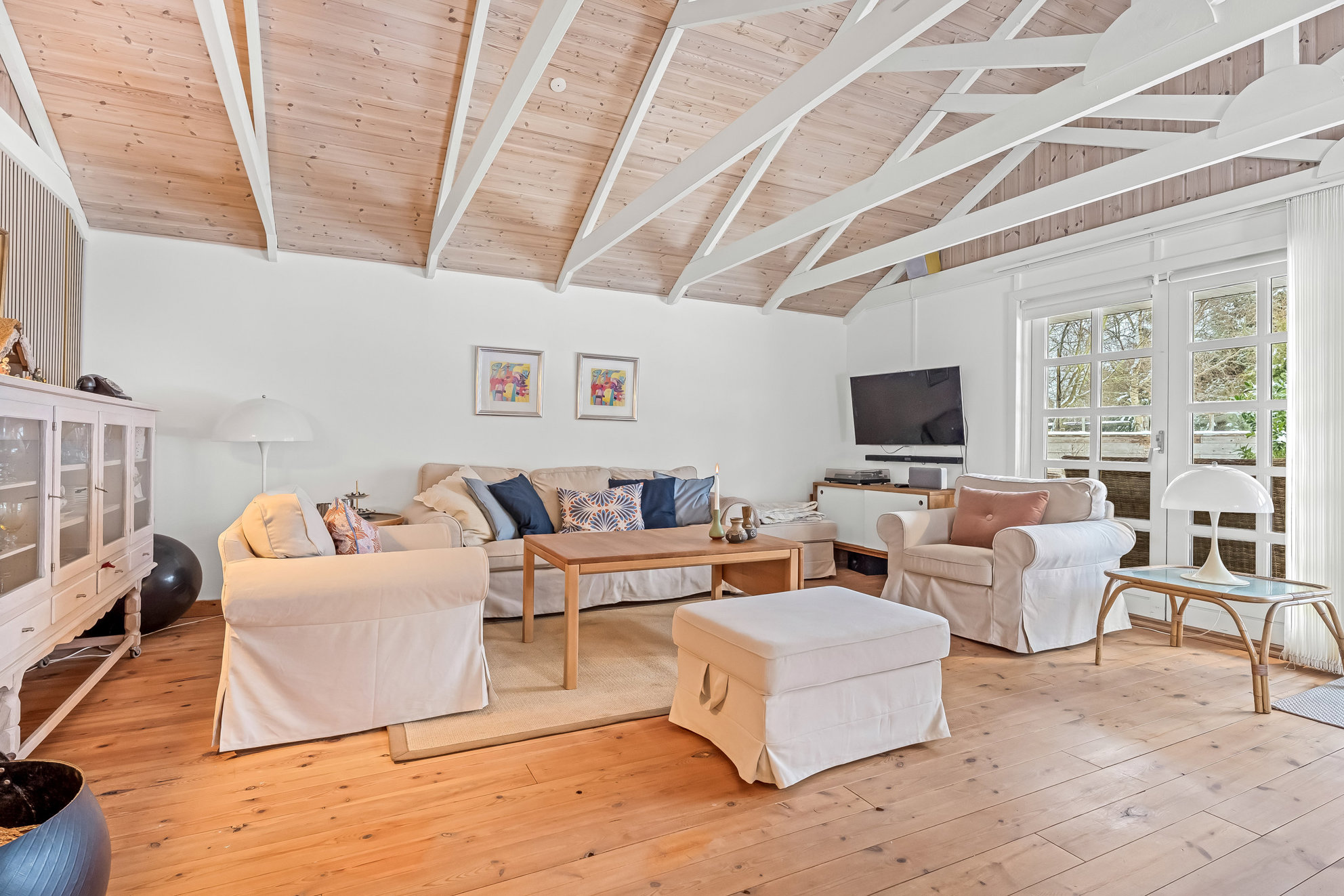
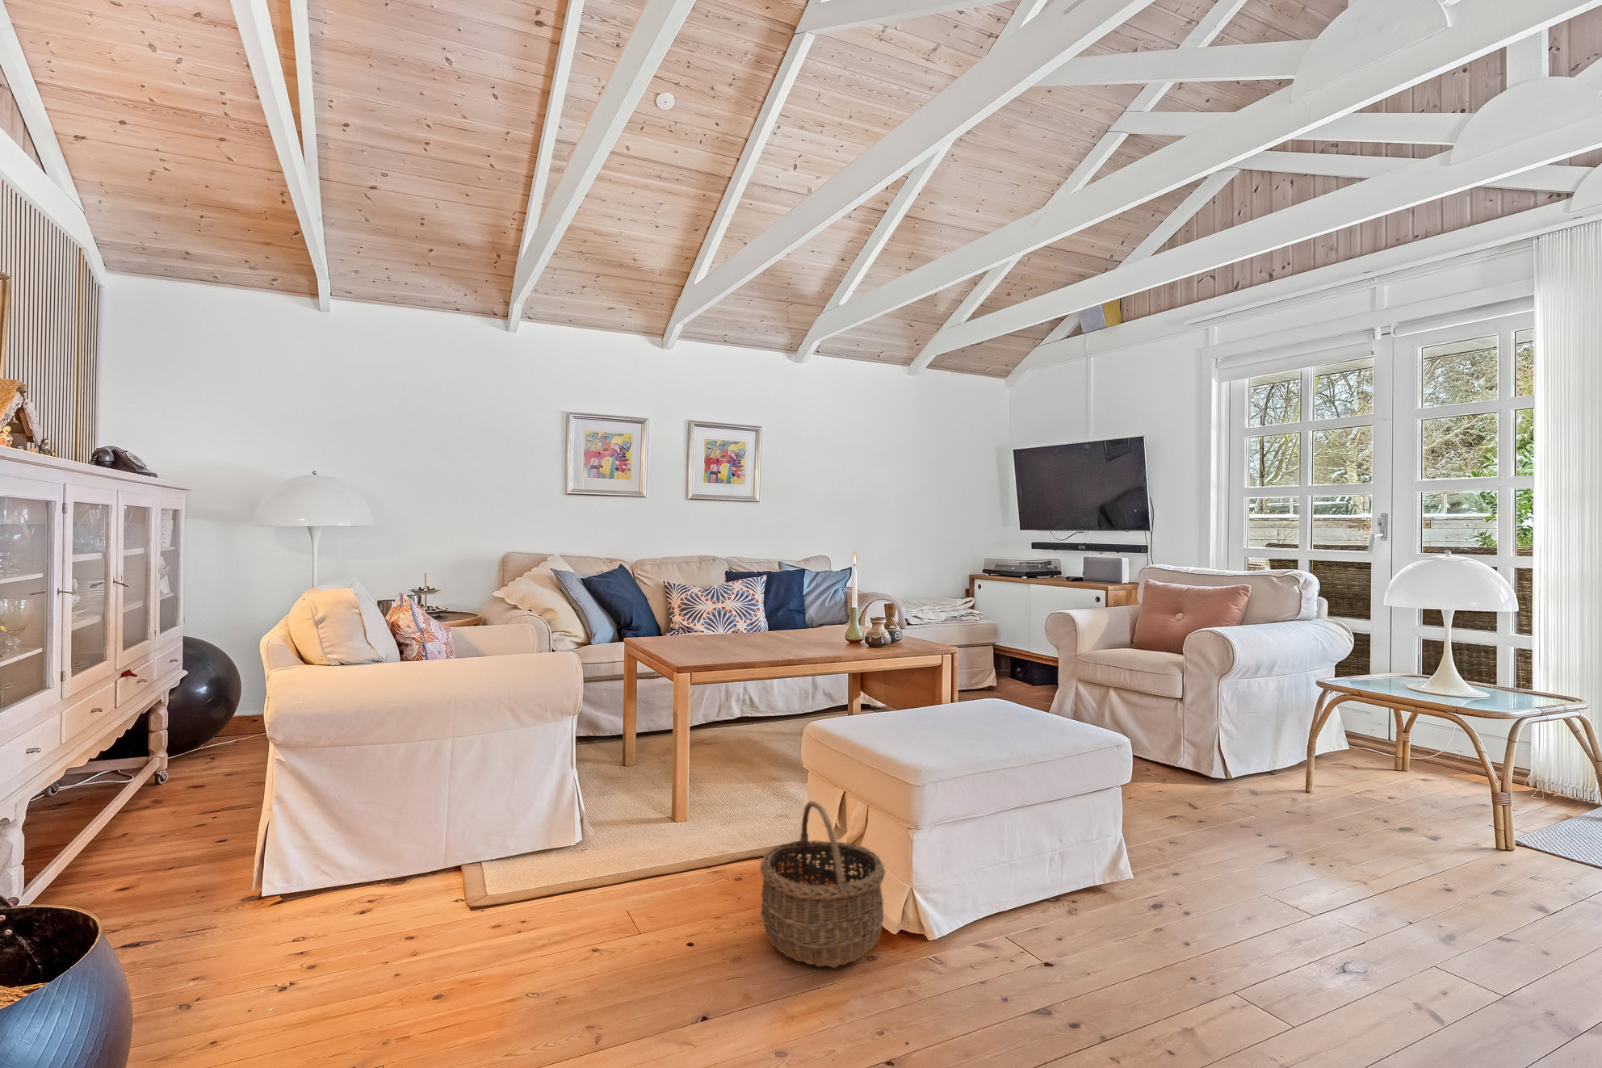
+ wicker basket [759,800,886,969]
